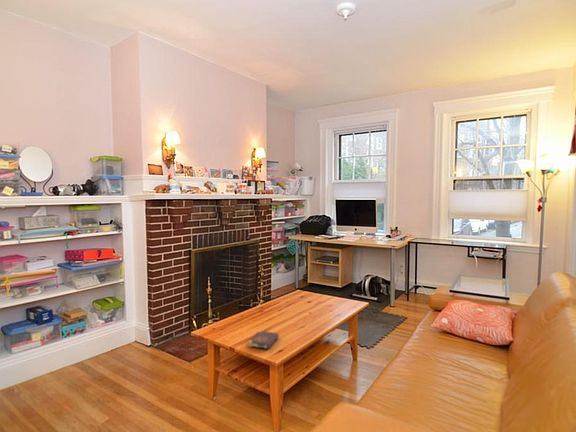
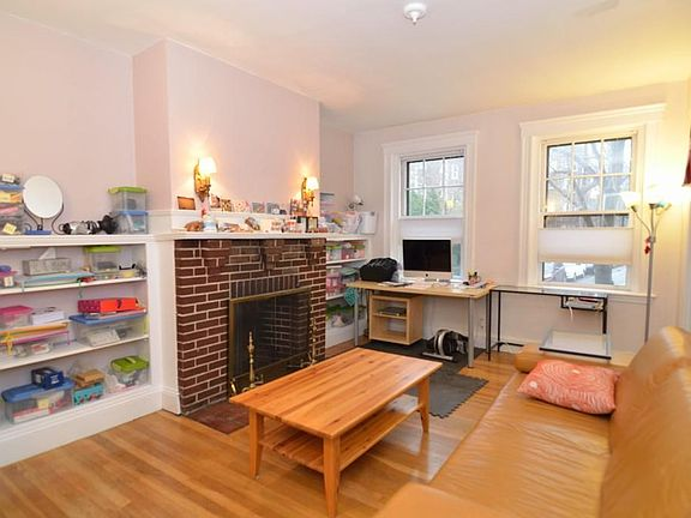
- book [246,330,280,350]
